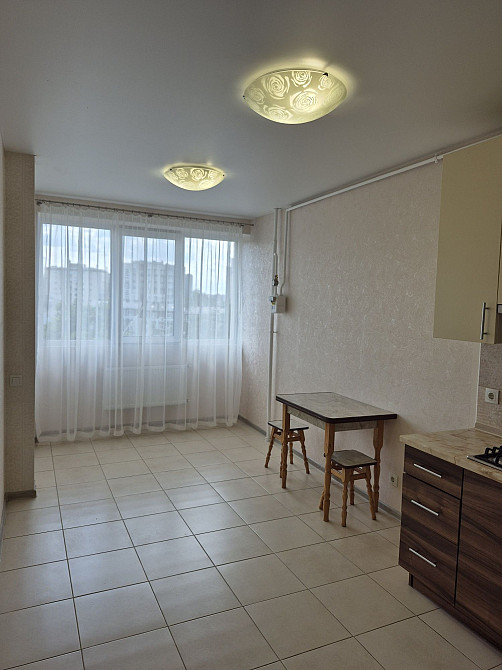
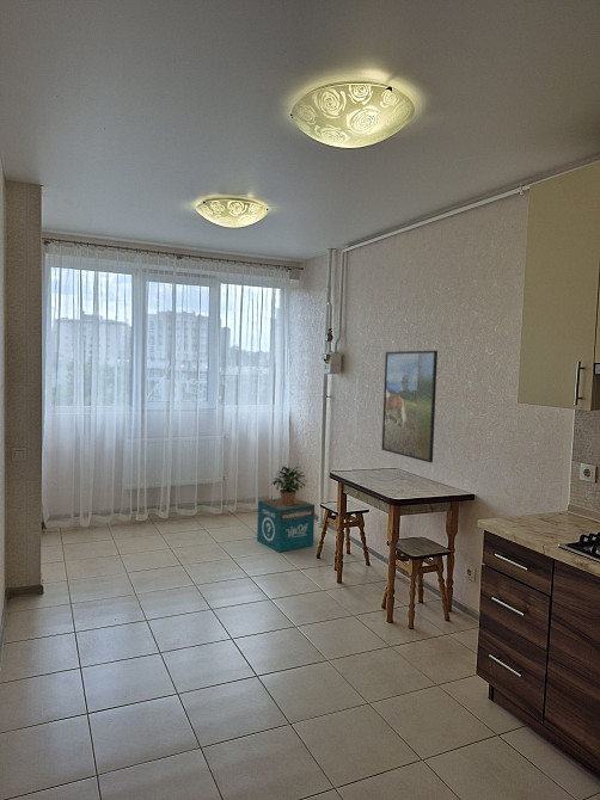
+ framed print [380,350,439,463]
+ product box [256,497,316,553]
+ potted plant [271,466,308,505]
